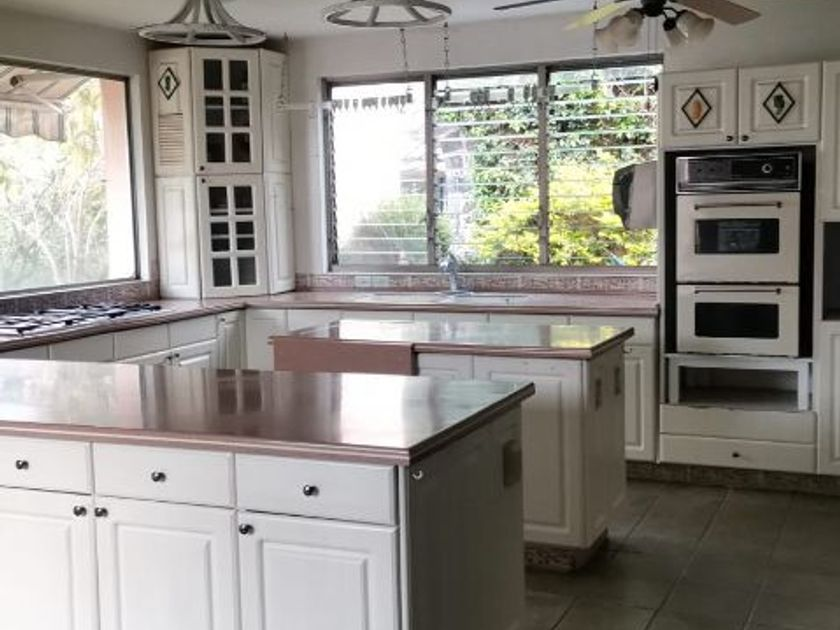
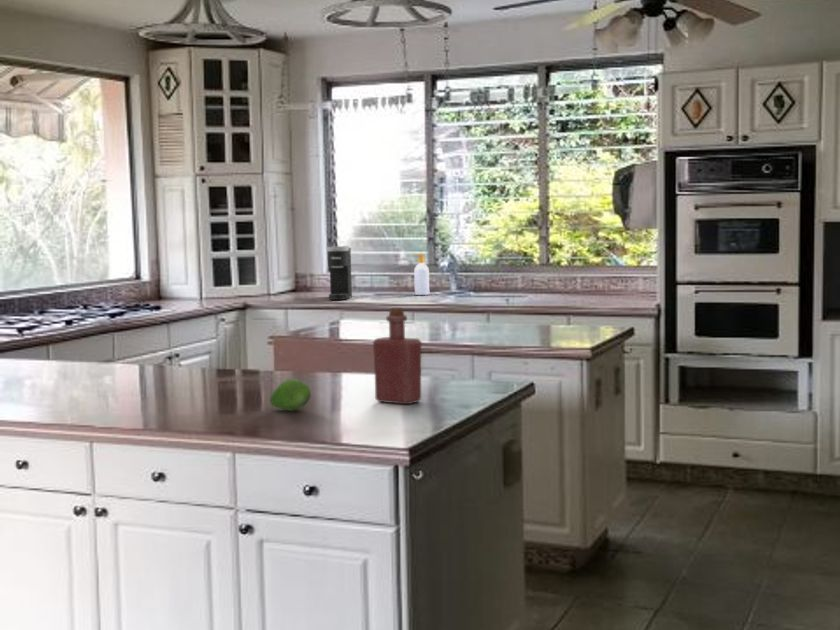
+ fruit [269,378,312,412]
+ soap bottle [412,253,430,296]
+ coffee maker [326,245,353,301]
+ bottle [372,306,423,405]
